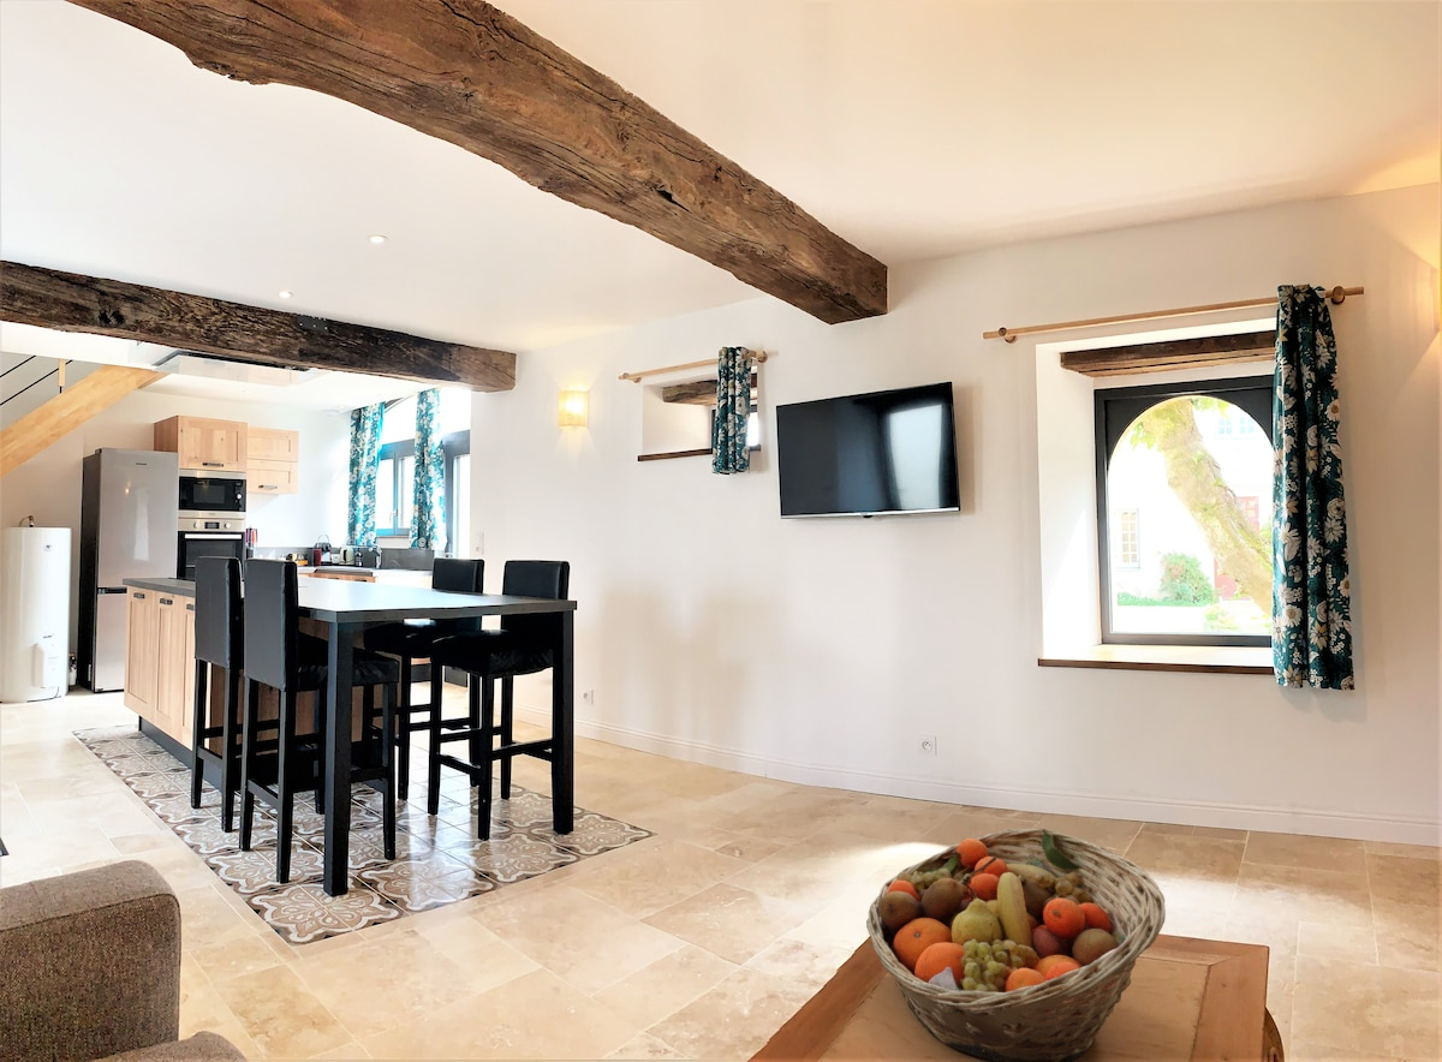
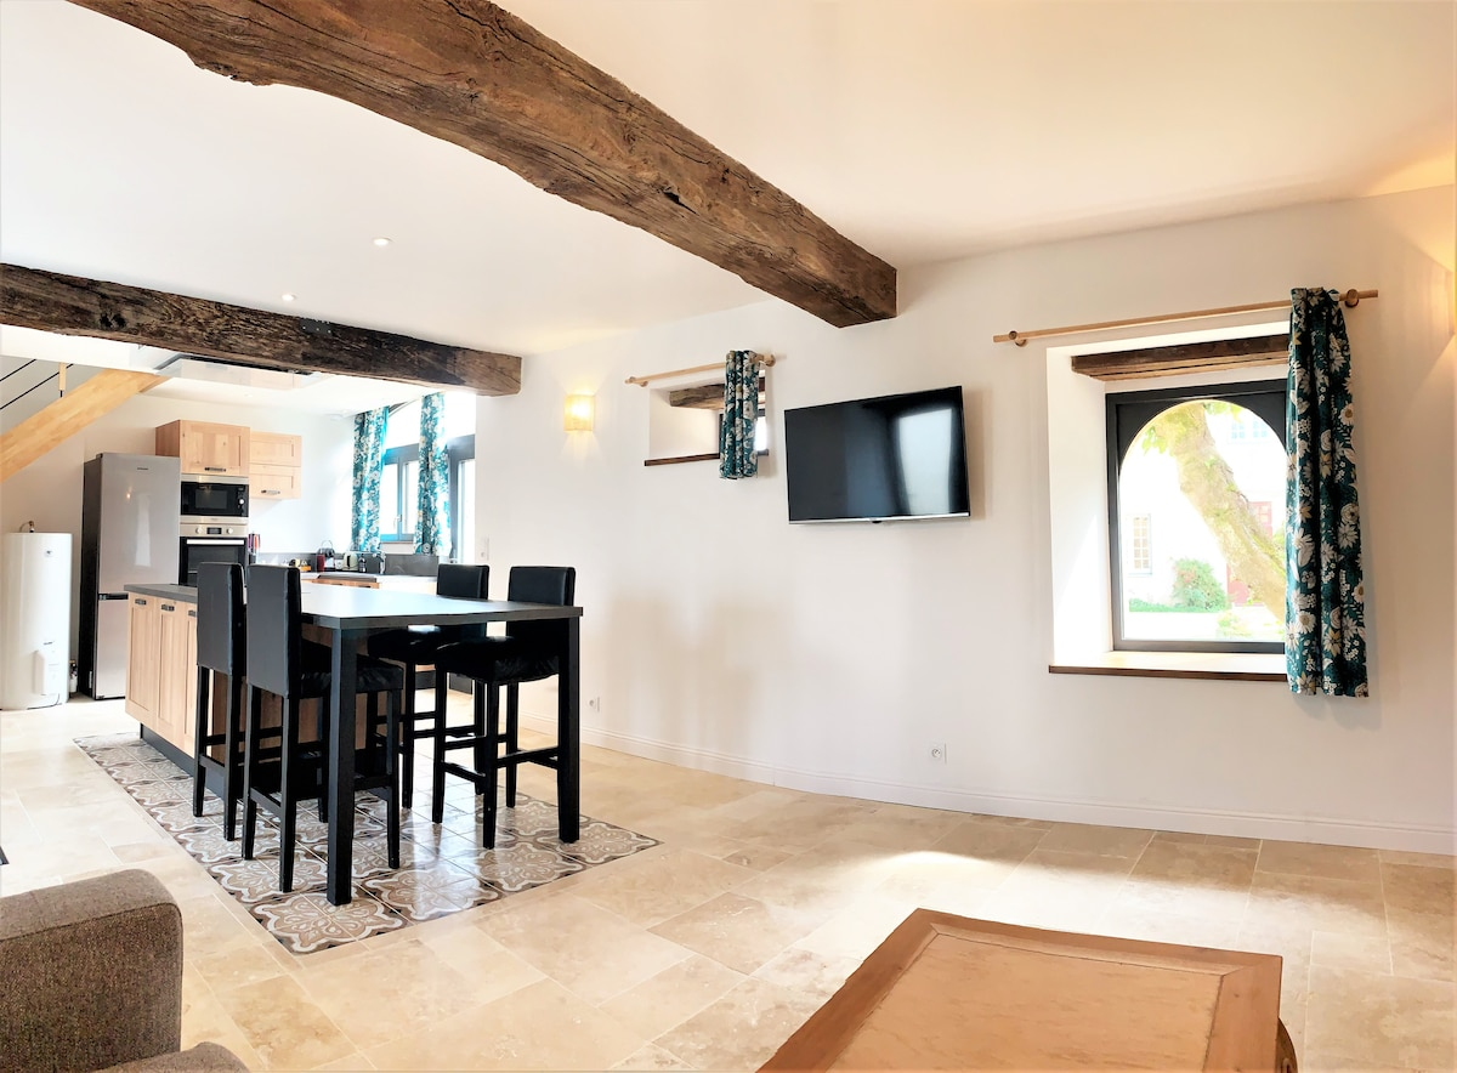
- fruit basket [865,827,1167,1062]
